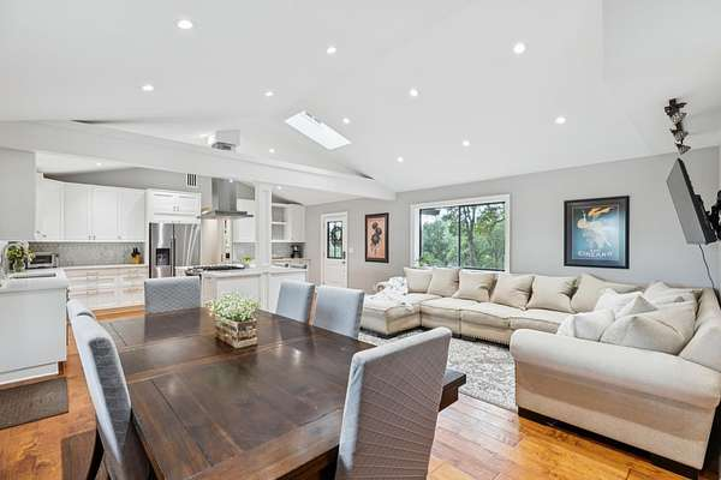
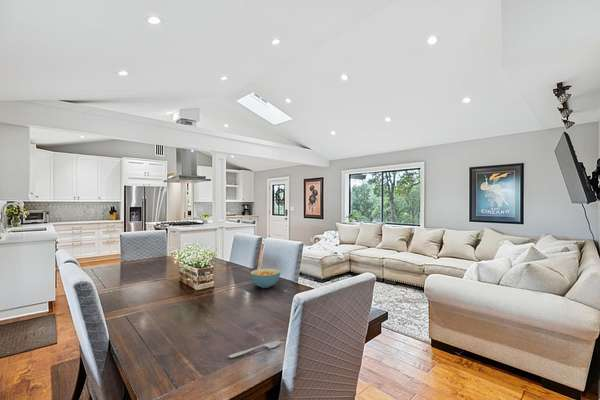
+ cereal bowl [249,268,281,289]
+ spoon [228,340,281,359]
